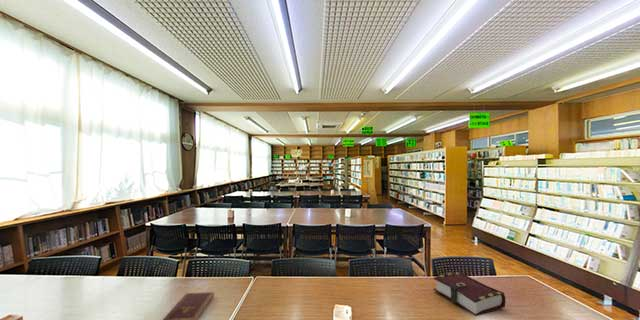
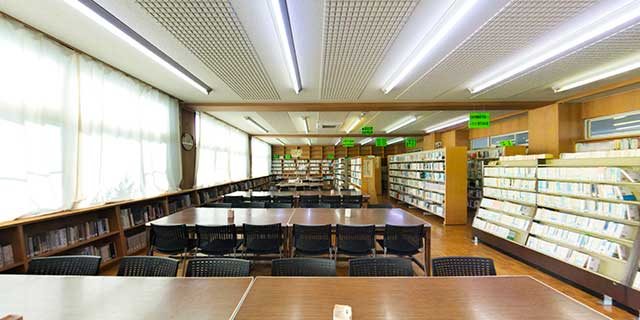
- notebook [162,291,215,320]
- book [432,271,507,317]
